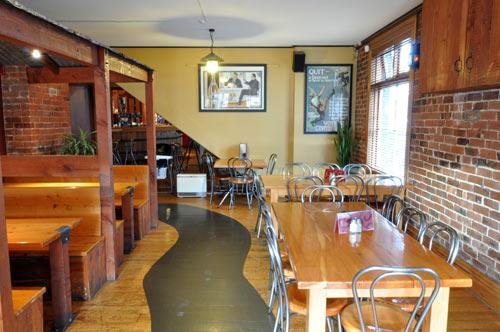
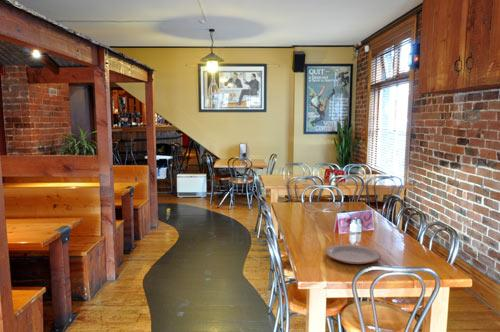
+ plate [324,243,382,265]
